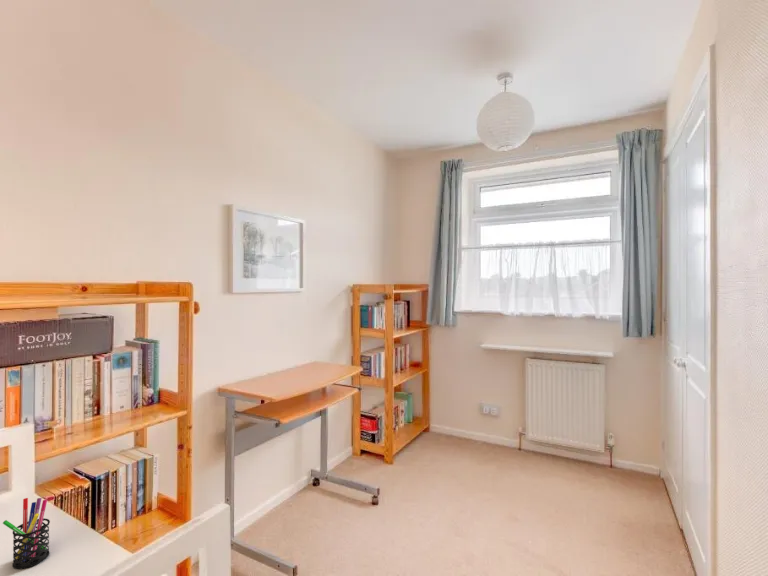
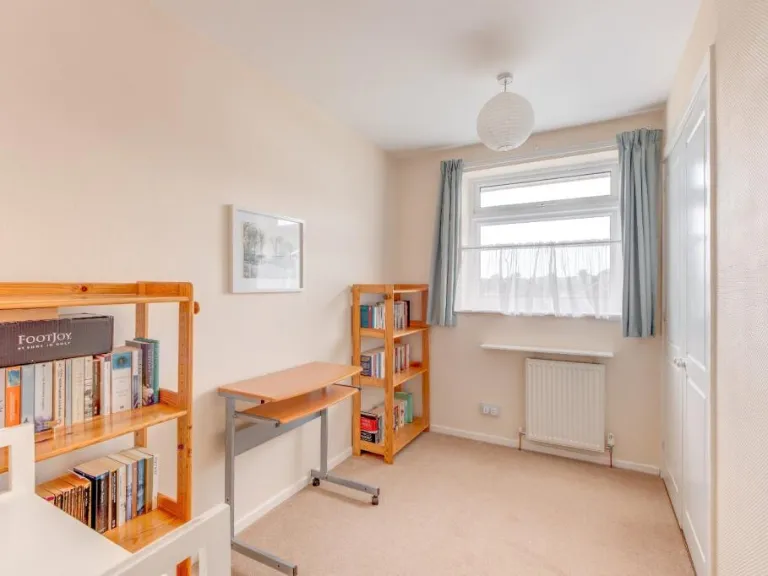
- pen holder [2,497,51,570]
